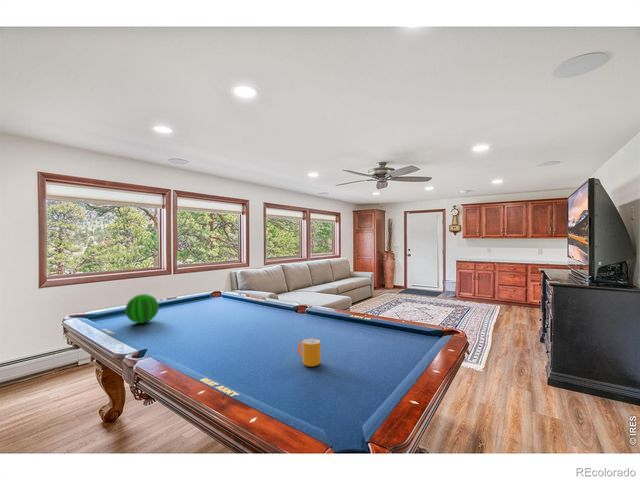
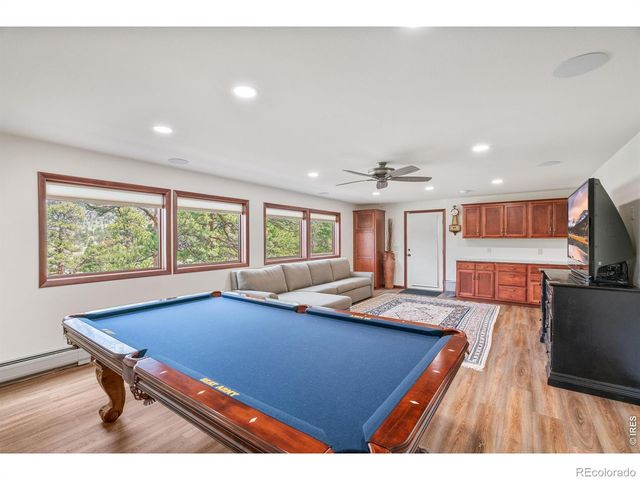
- ball [124,293,160,324]
- mug [297,338,321,368]
